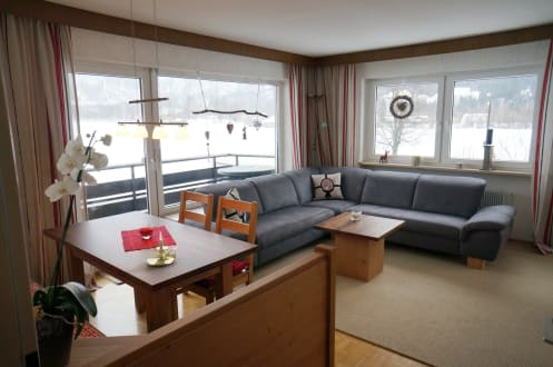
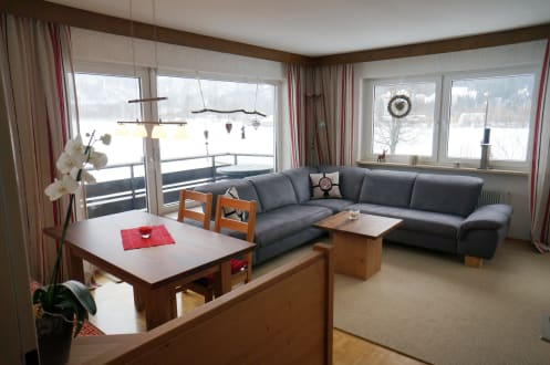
- candle holder [146,231,179,267]
